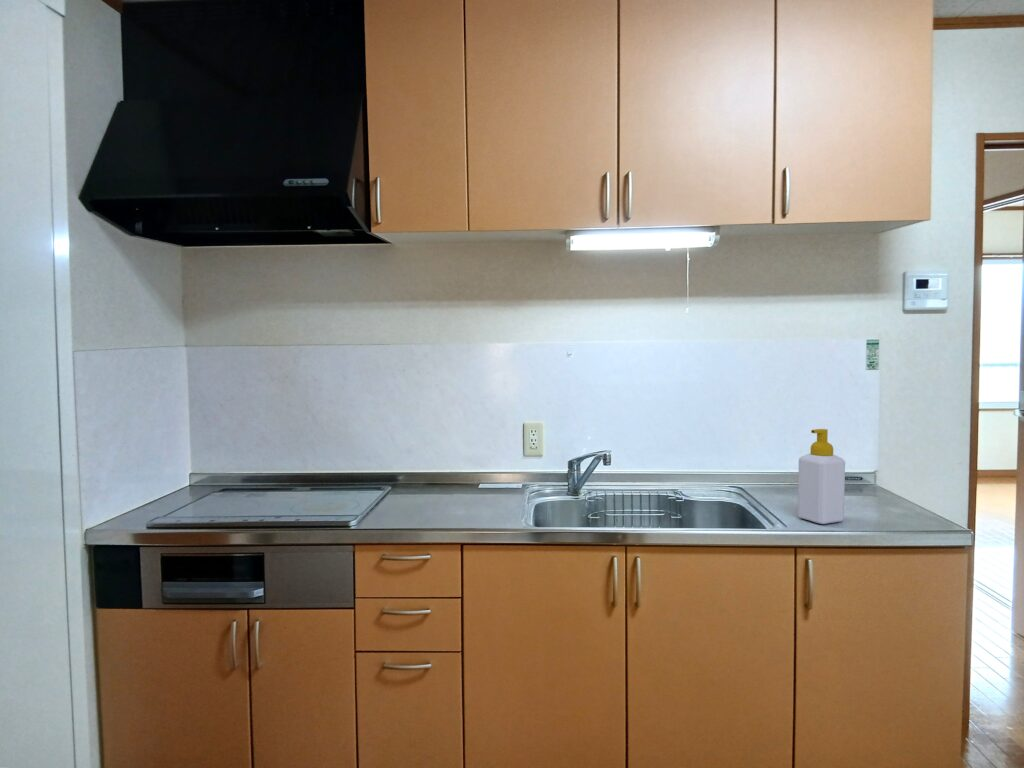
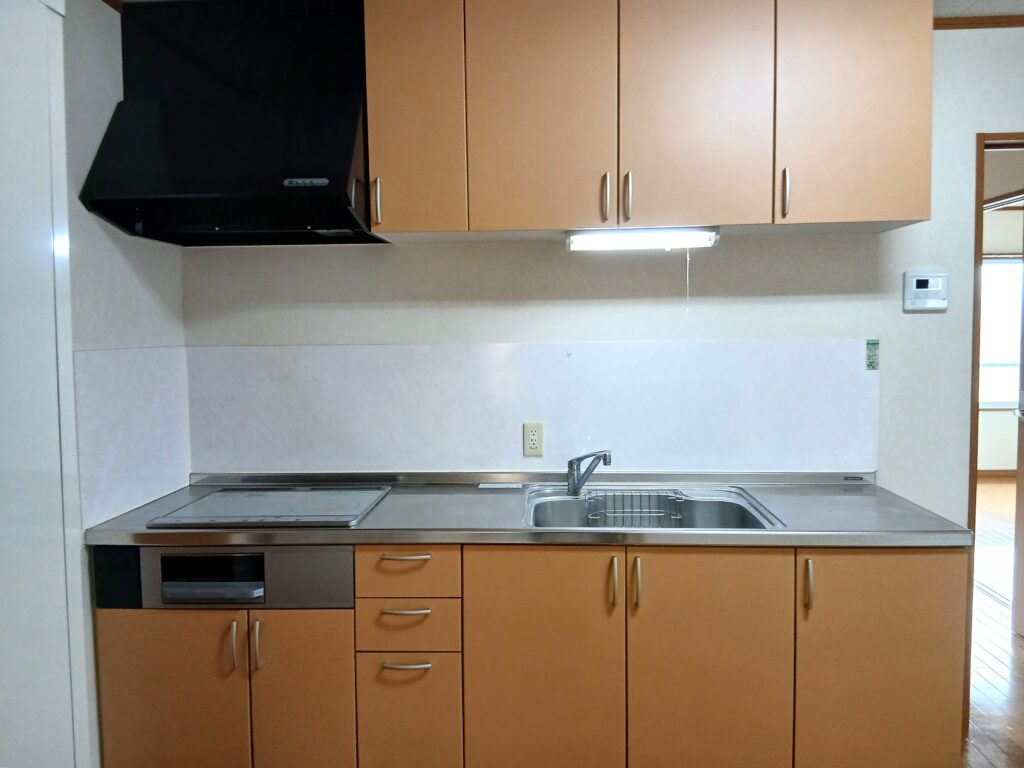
- soap bottle [797,428,846,525]
